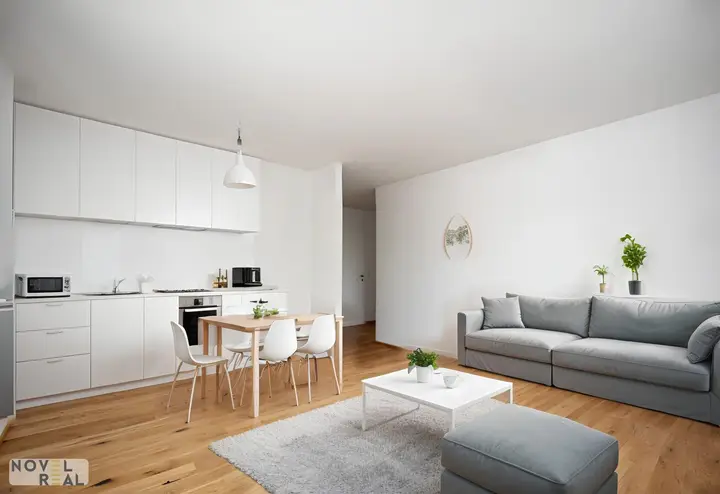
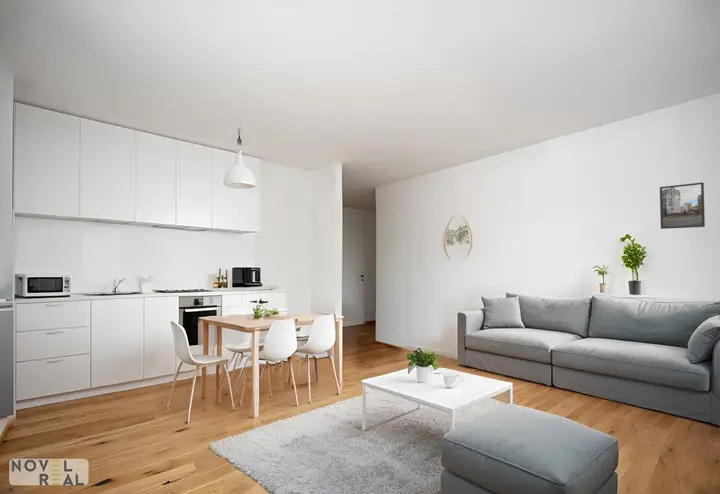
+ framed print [659,181,706,230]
